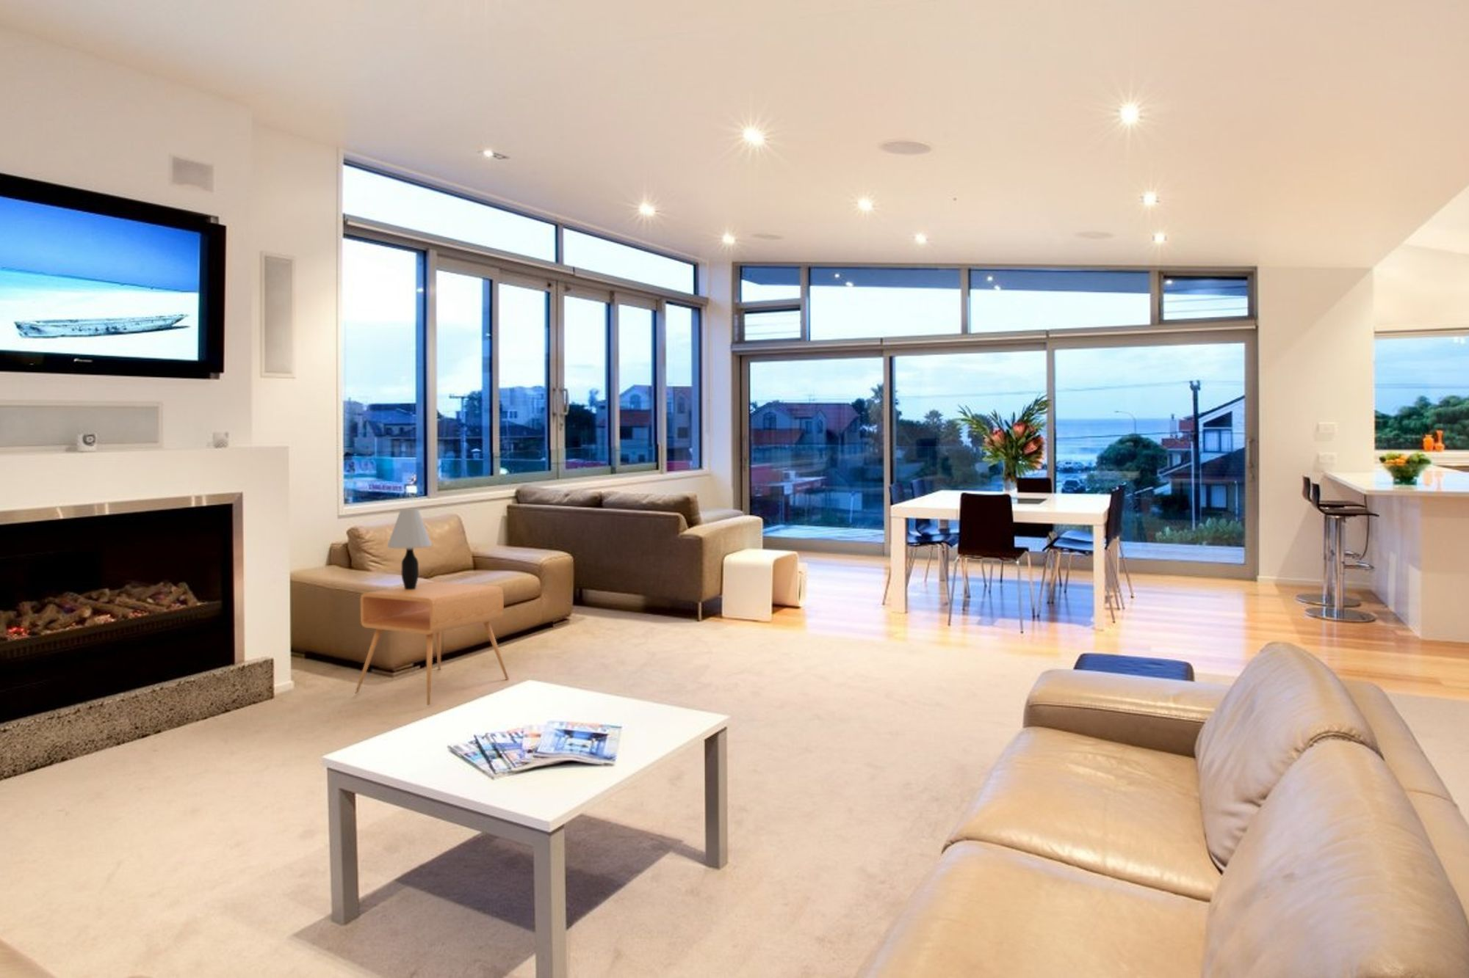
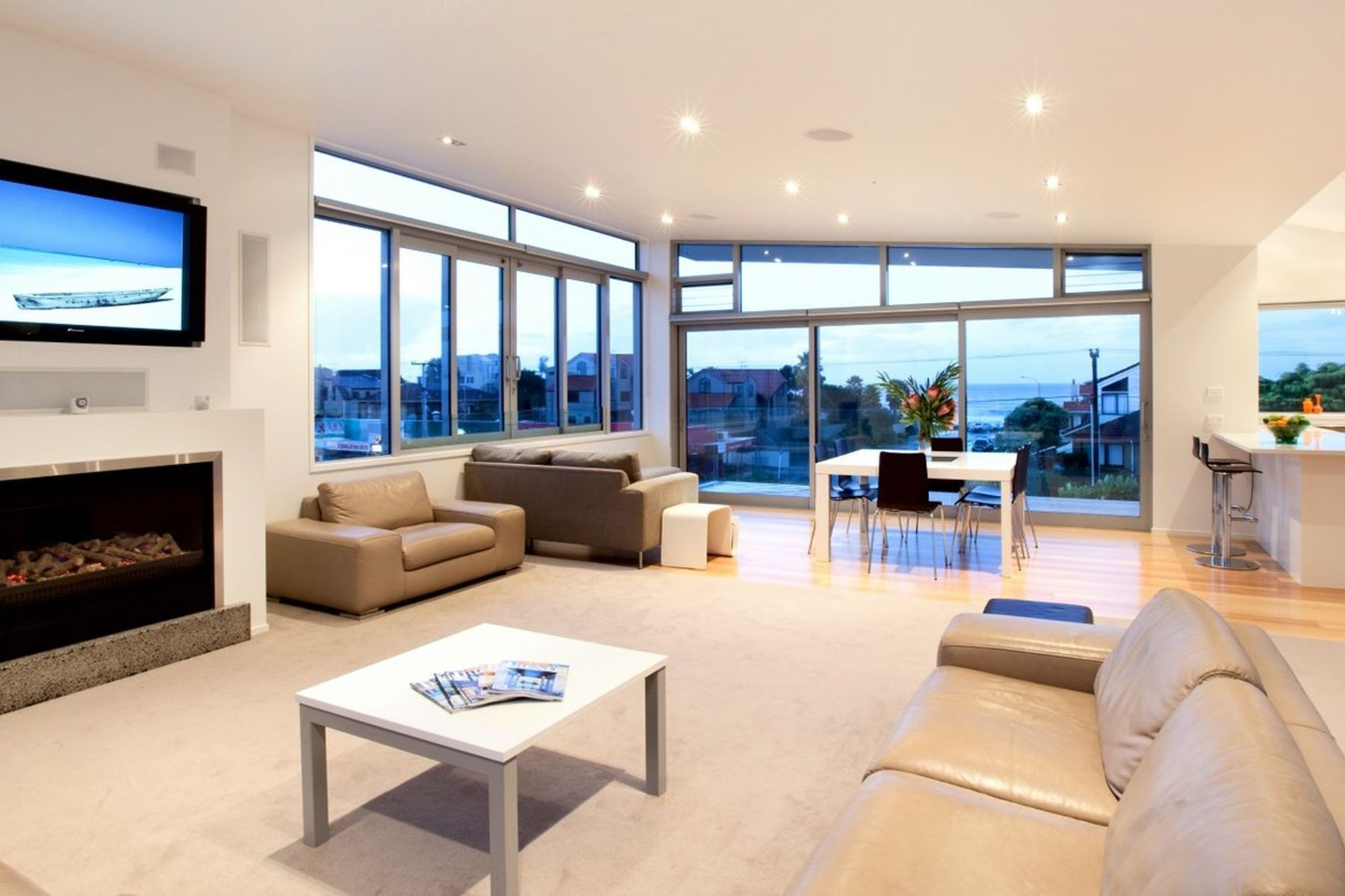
- table lamp [387,508,433,589]
- side table [355,581,510,706]
